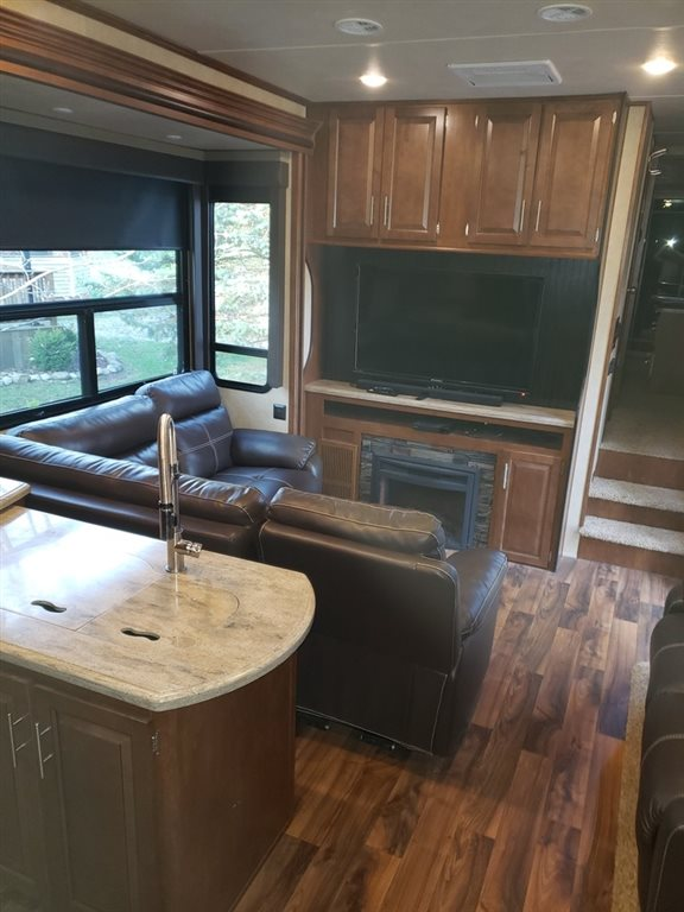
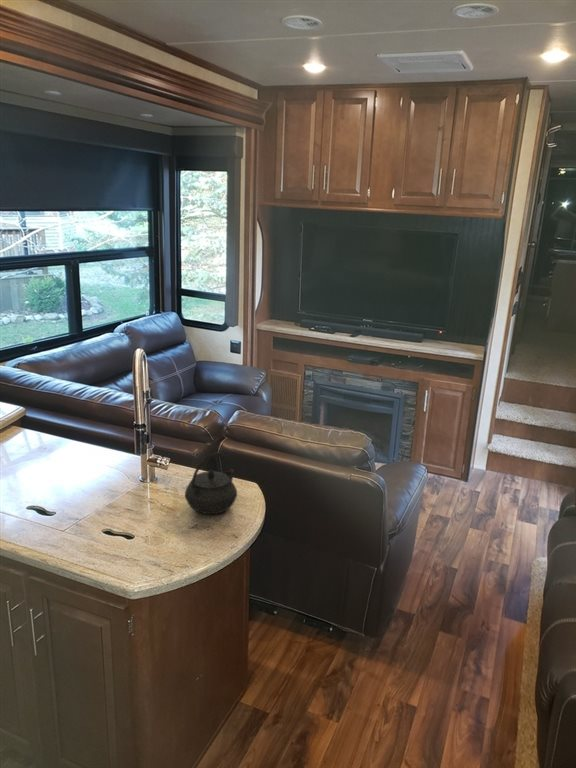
+ kettle [184,451,238,515]
